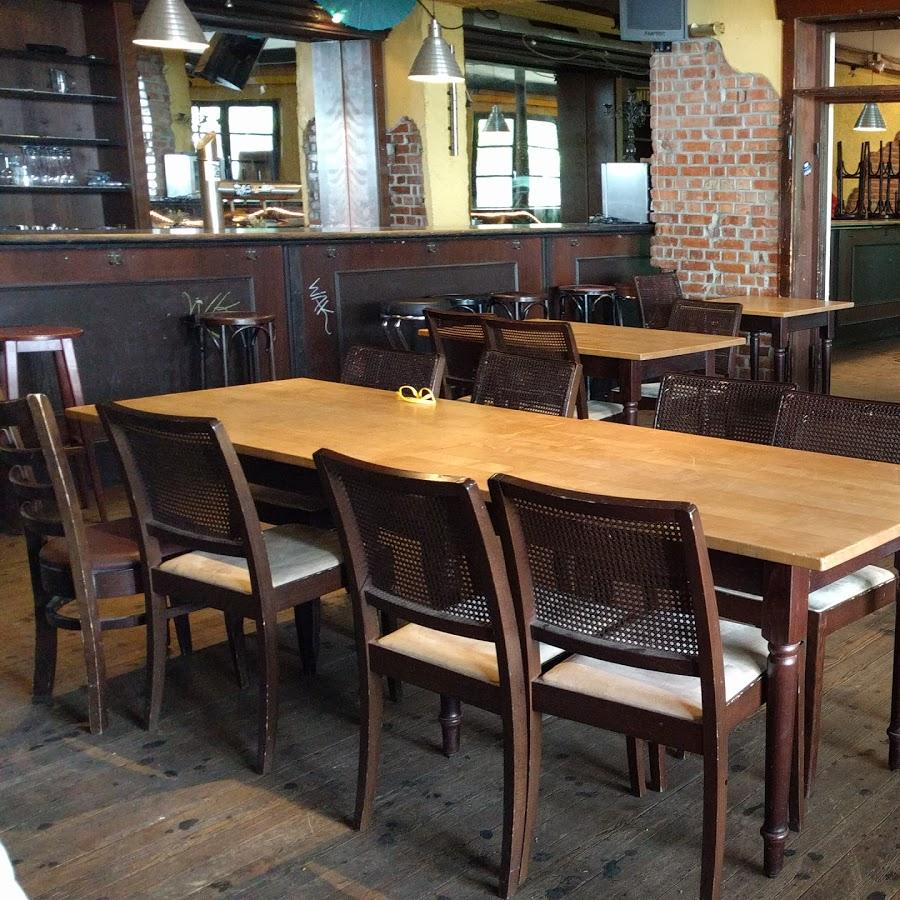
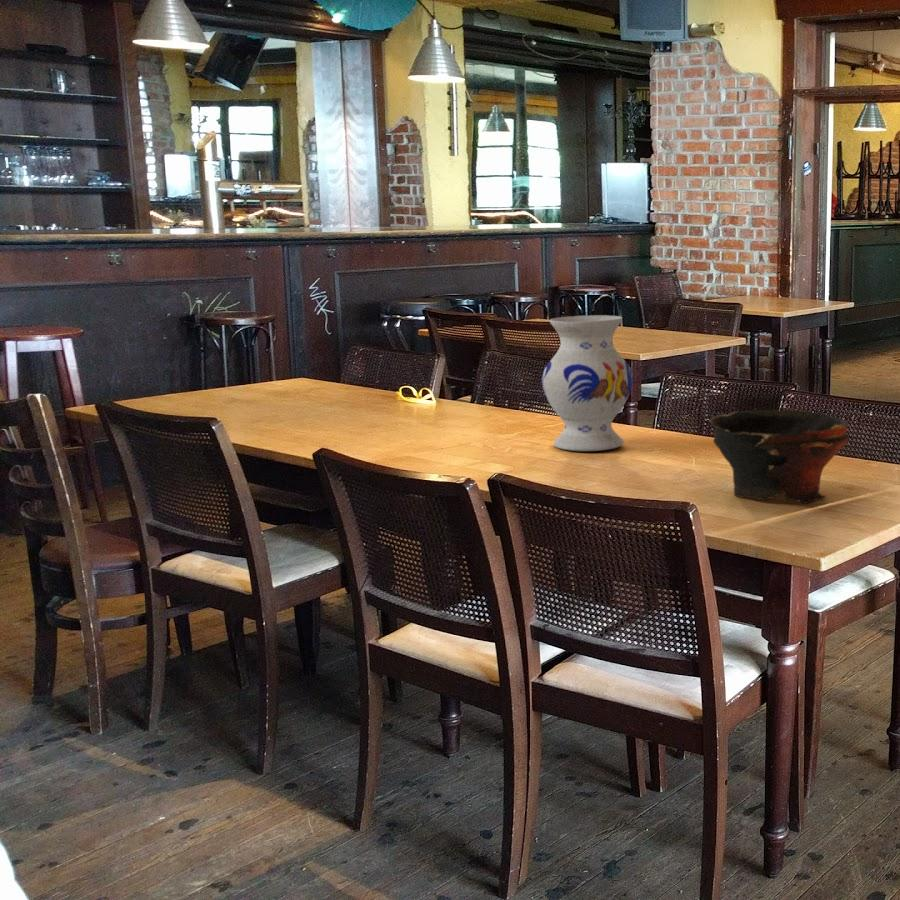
+ bowl [708,409,850,505]
+ vase [541,314,634,452]
